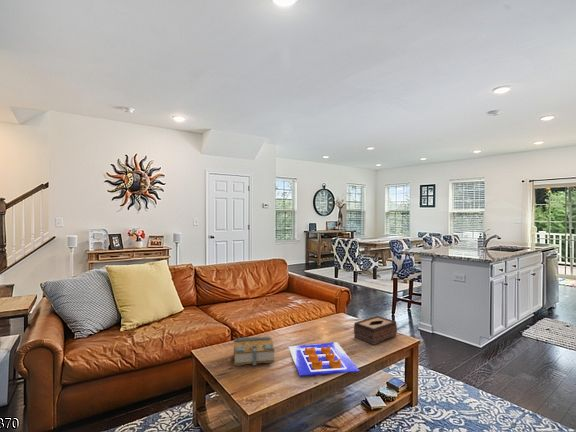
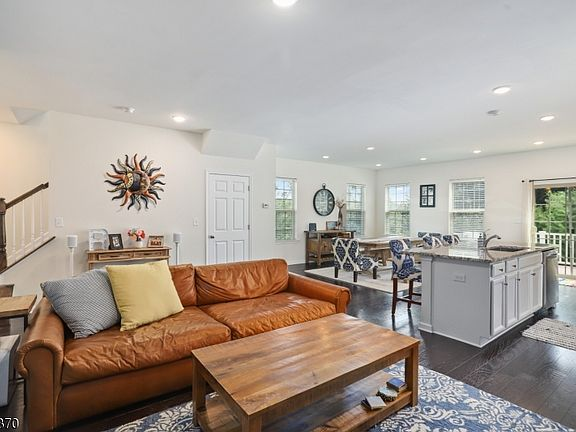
- poster [288,341,361,377]
- tissue box [353,315,398,346]
- book [233,336,276,367]
